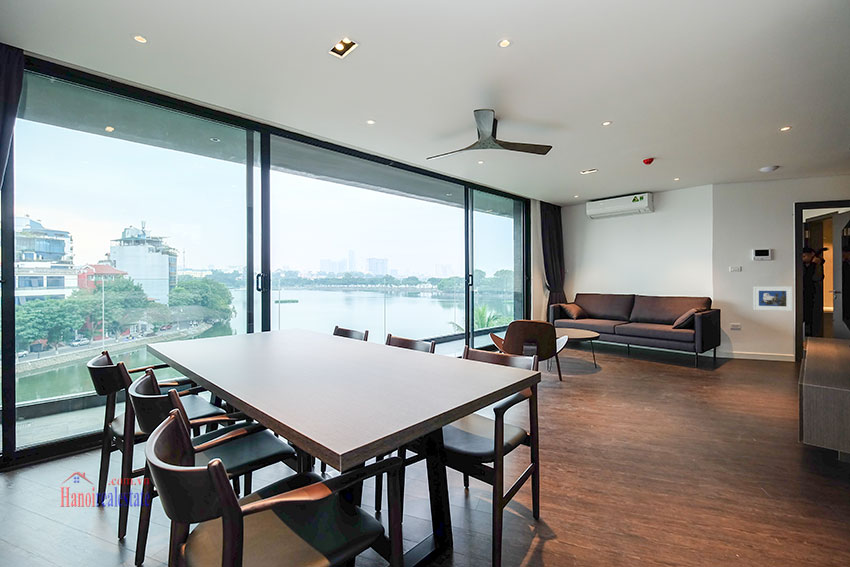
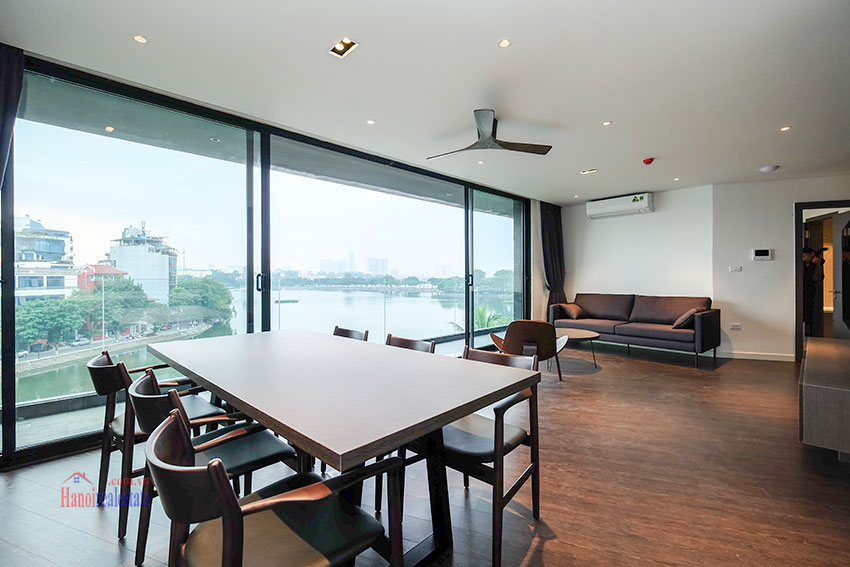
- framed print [752,286,793,312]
